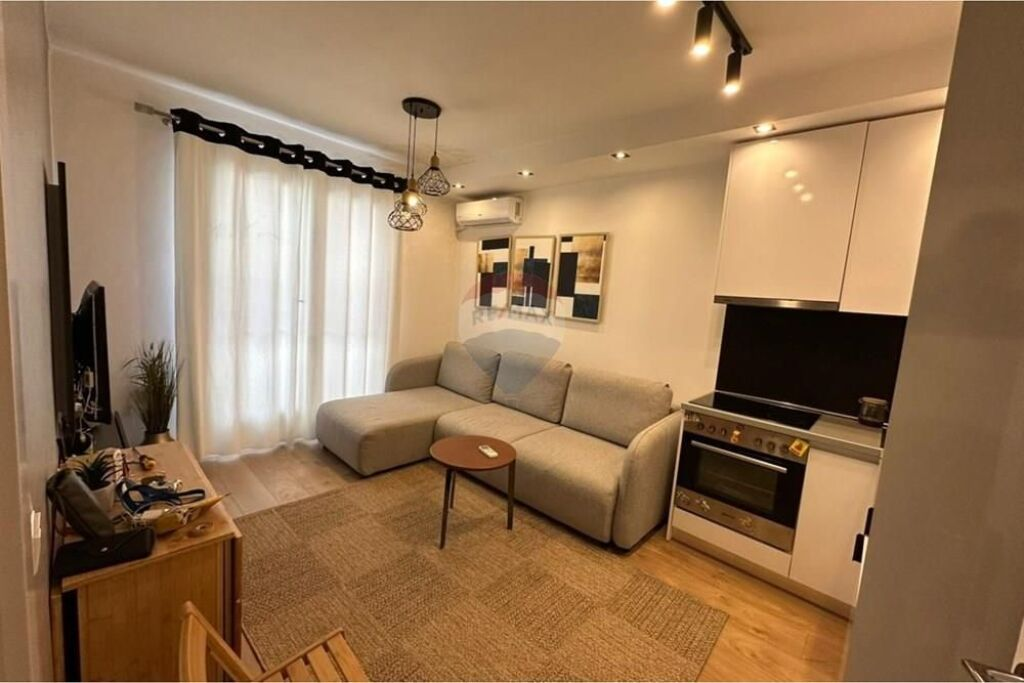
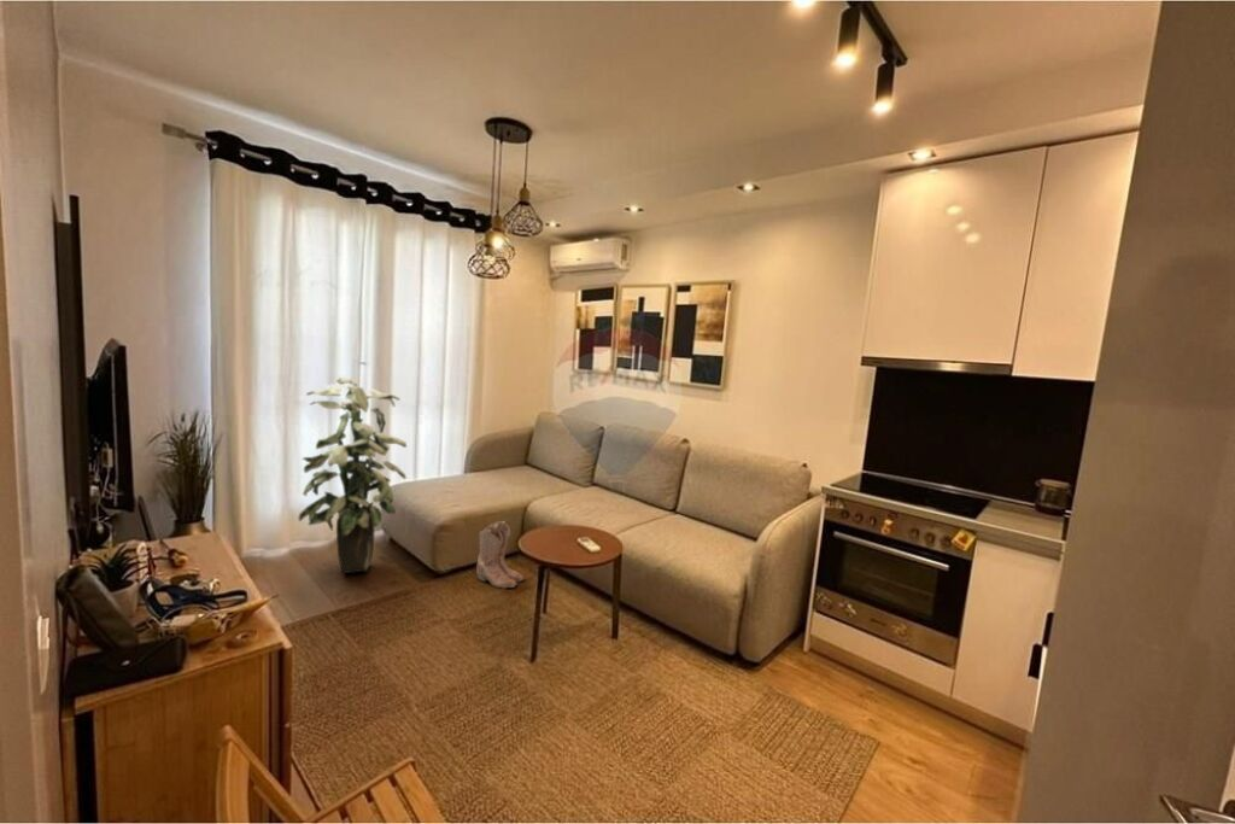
+ indoor plant [298,376,408,574]
+ boots [475,520,526,590]
